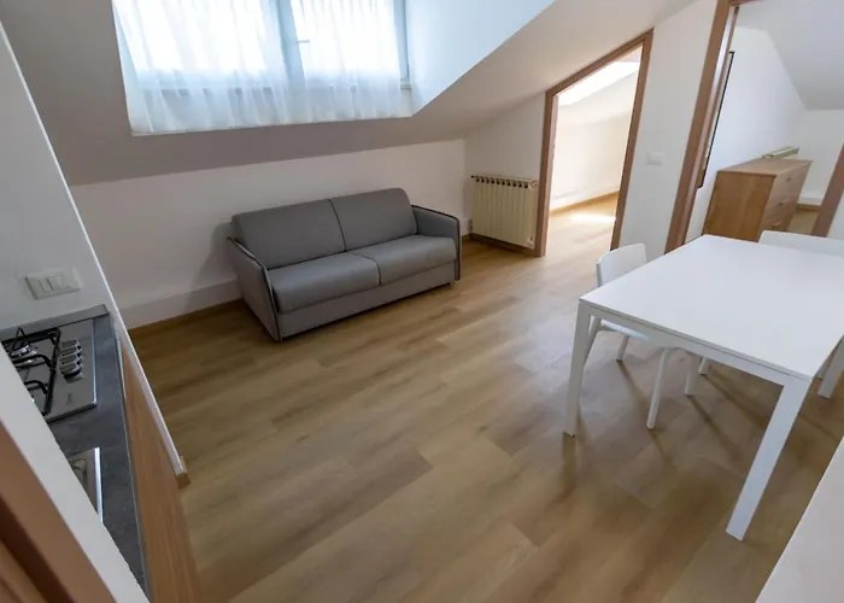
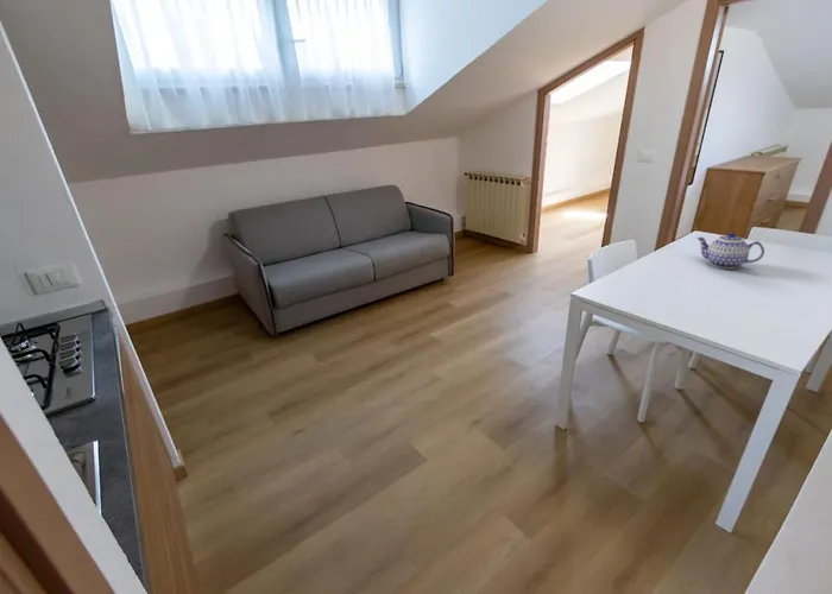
+ teapot [697,232,765,270]
